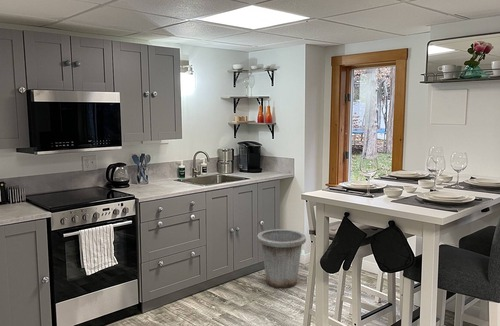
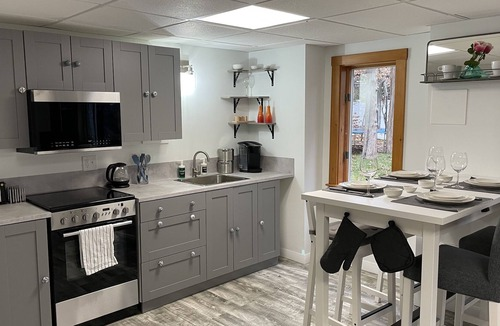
- trash can [257,228,307,289]
